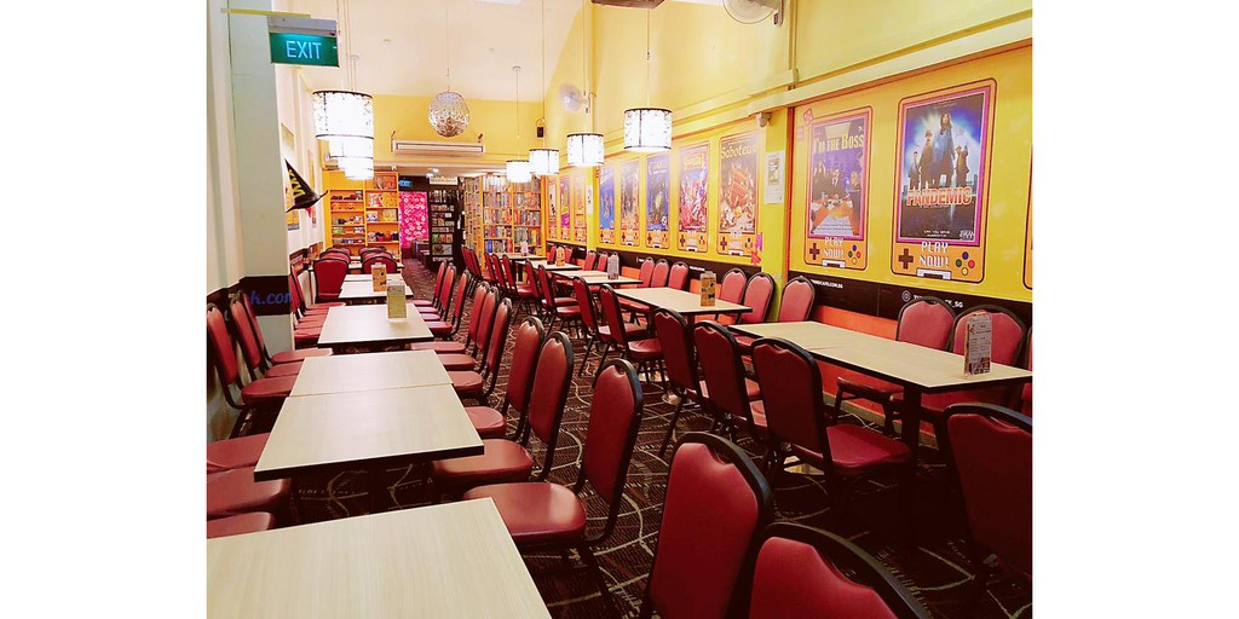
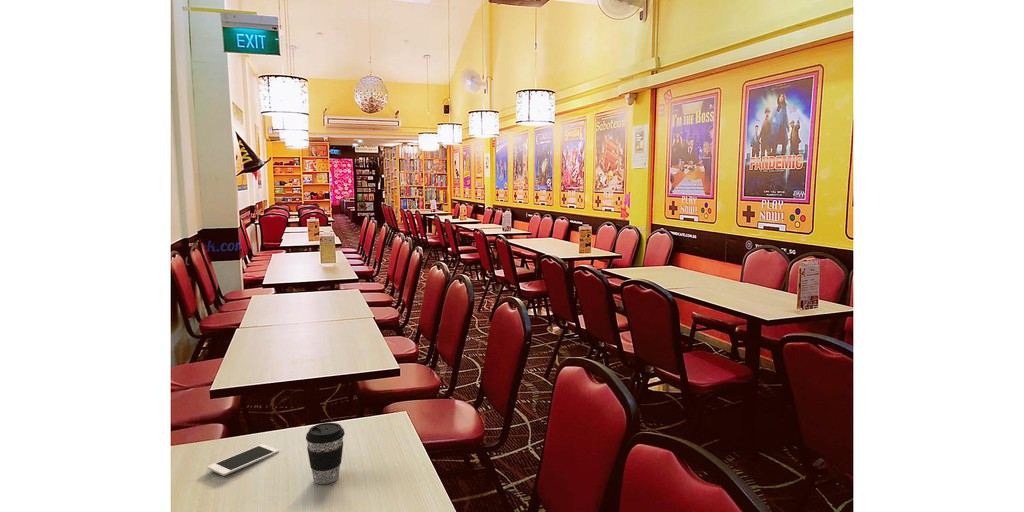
+ cell phone [207,443,280,477]
+ coffee cup [305,422,346,485]
